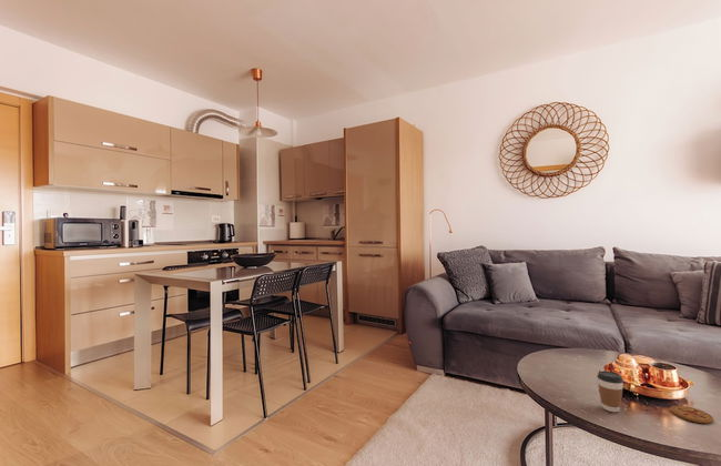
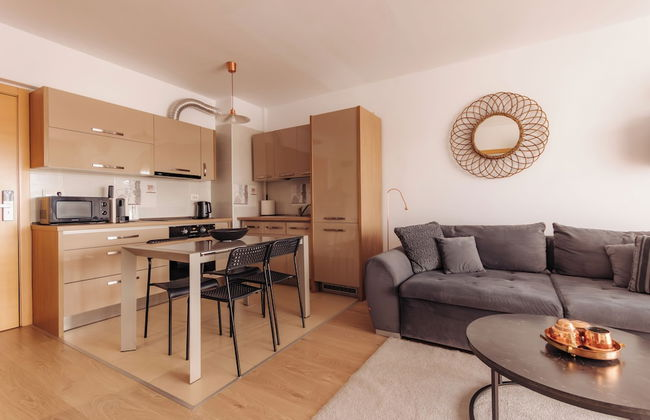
- coffee cup [596,369,624,413]
- coaster [670,405,714,425]
